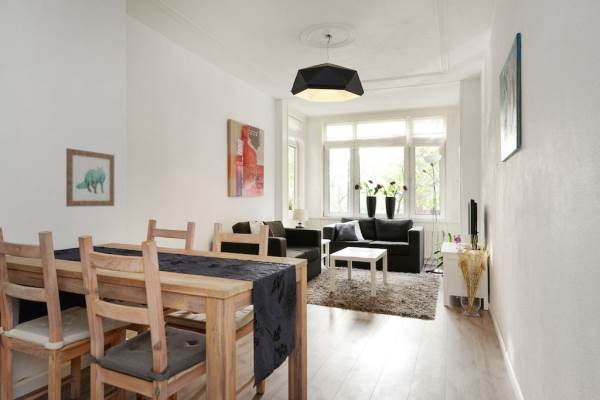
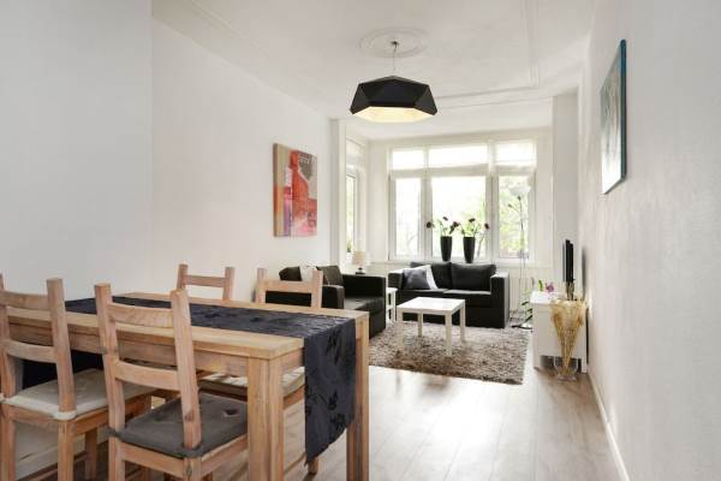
- wall art [65,147,115,208]
